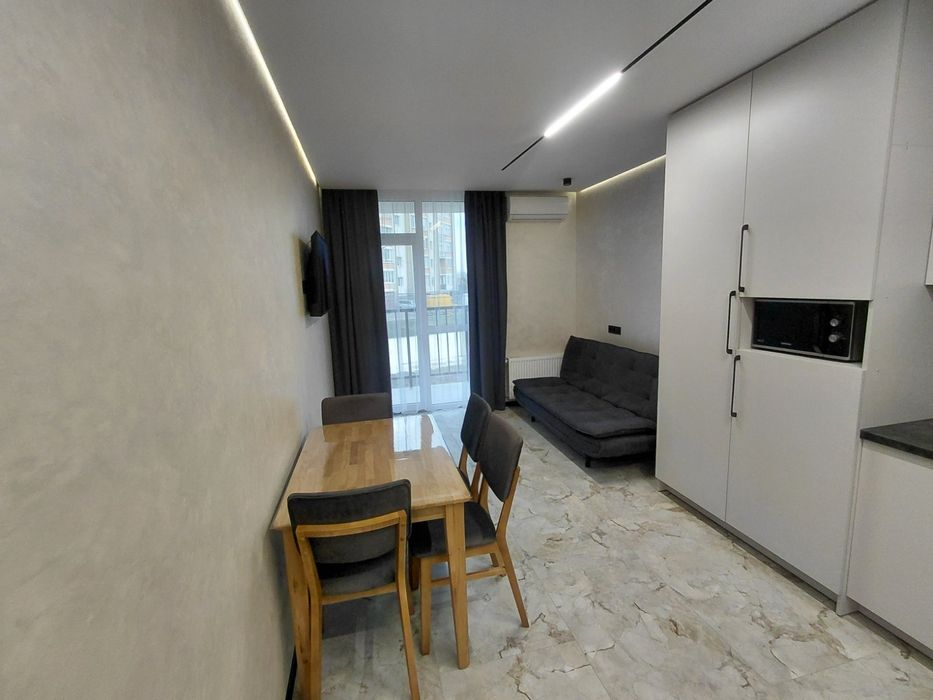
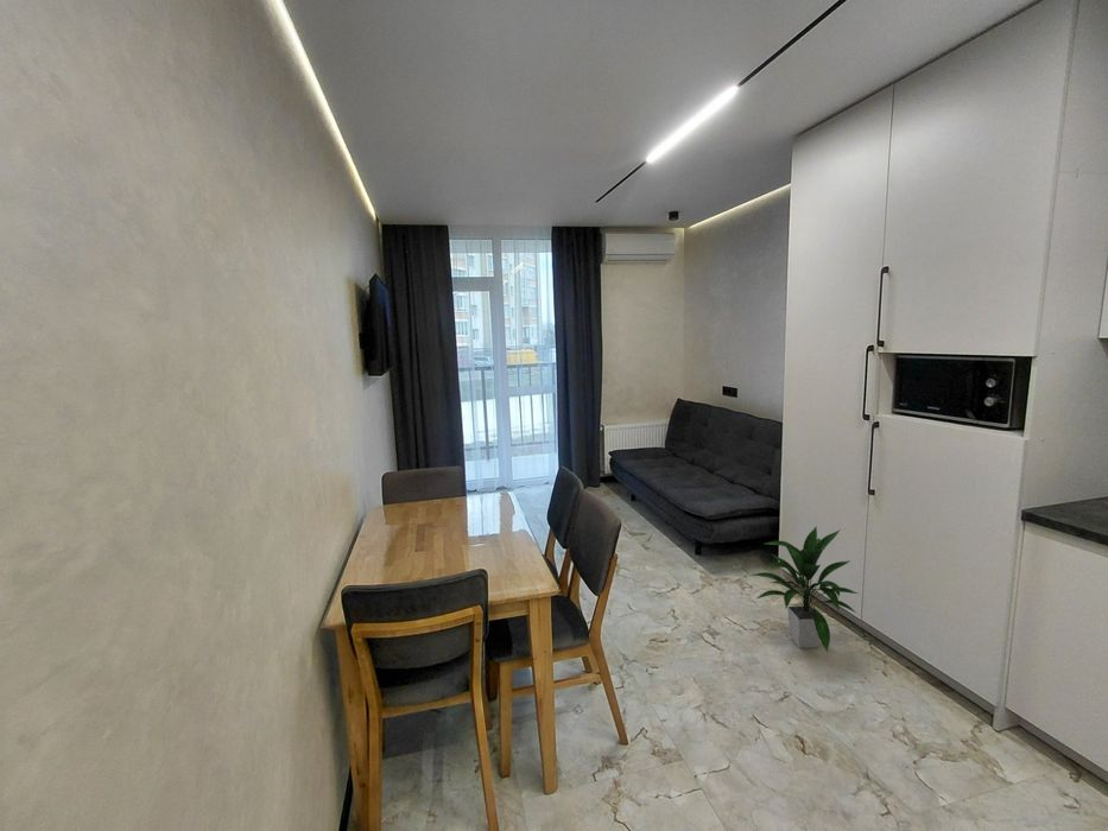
+ indoor plant [749,525,859,653]
